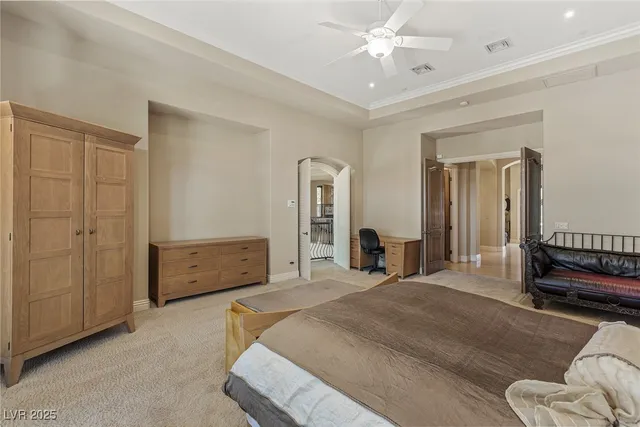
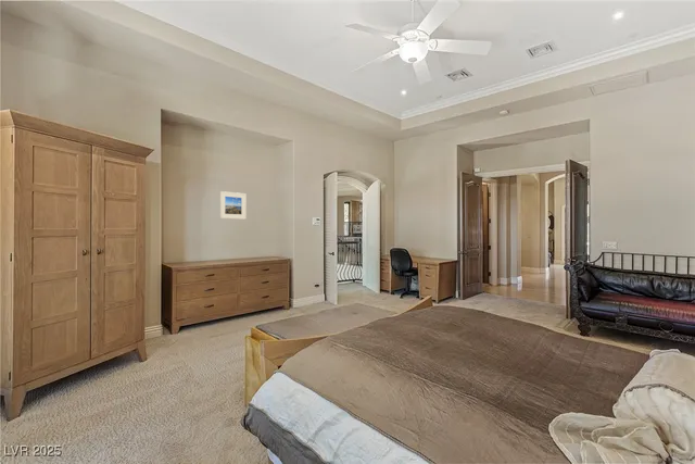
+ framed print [219,190,247,221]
